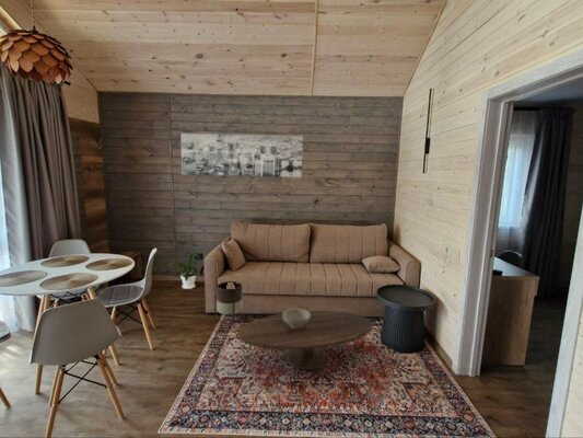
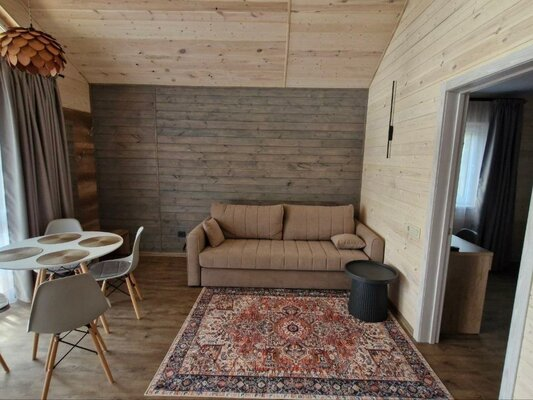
- planter [214,280,244,330]
- decorative bowl [281,308,310,328]
- coffee table [237,310,373,371]
- wall art [179,132,304,178]
- house plant [167,249,201,290]
